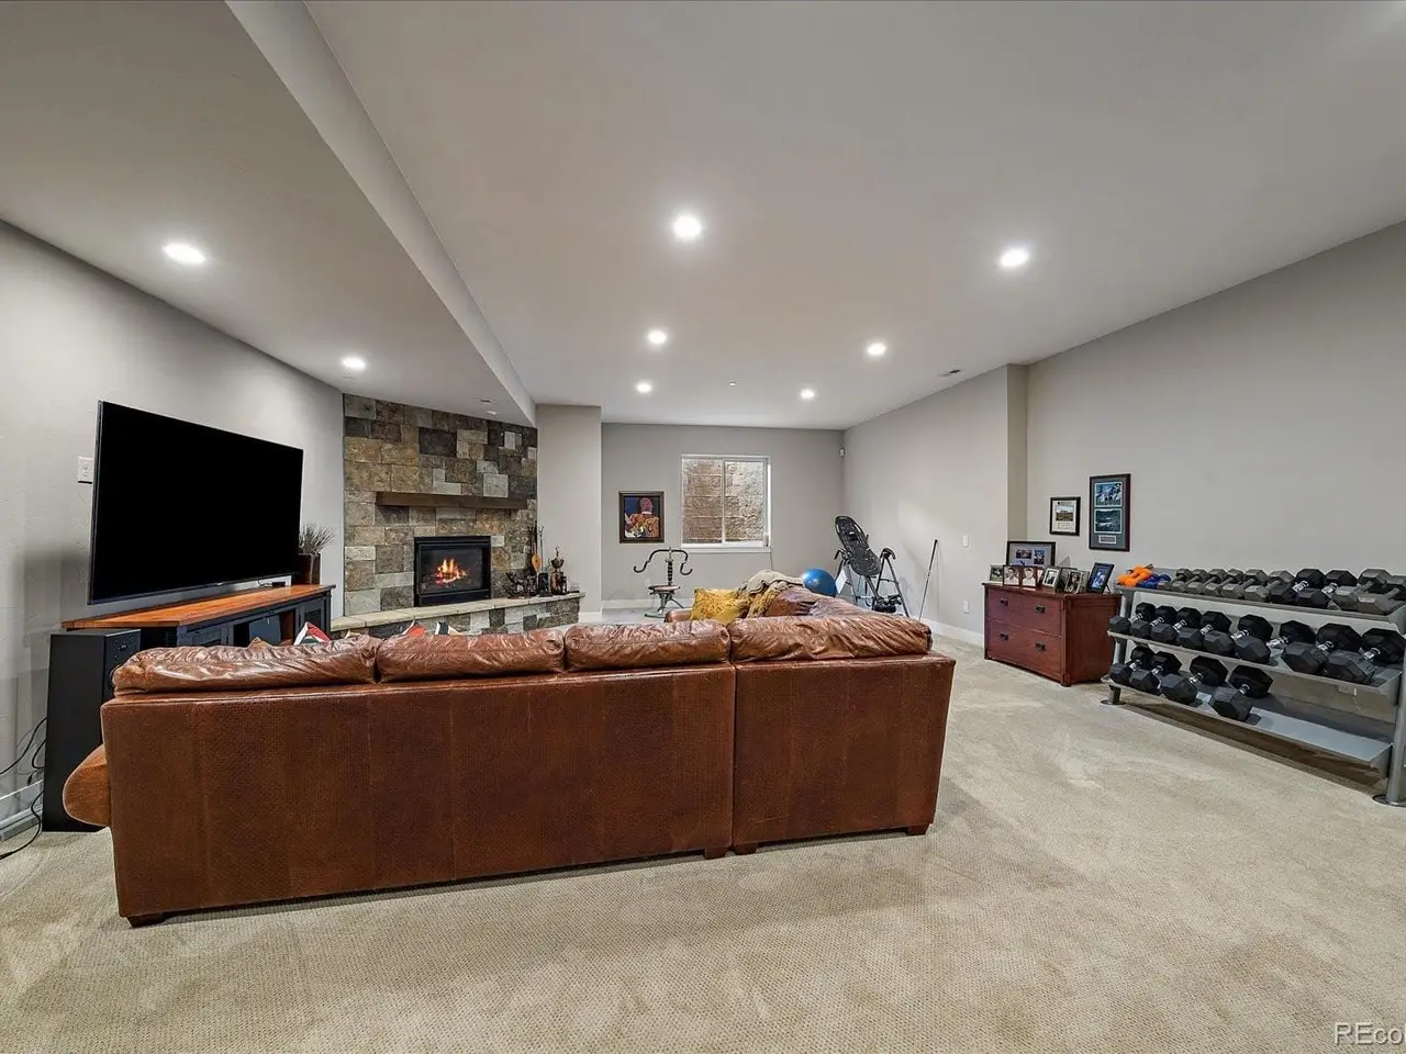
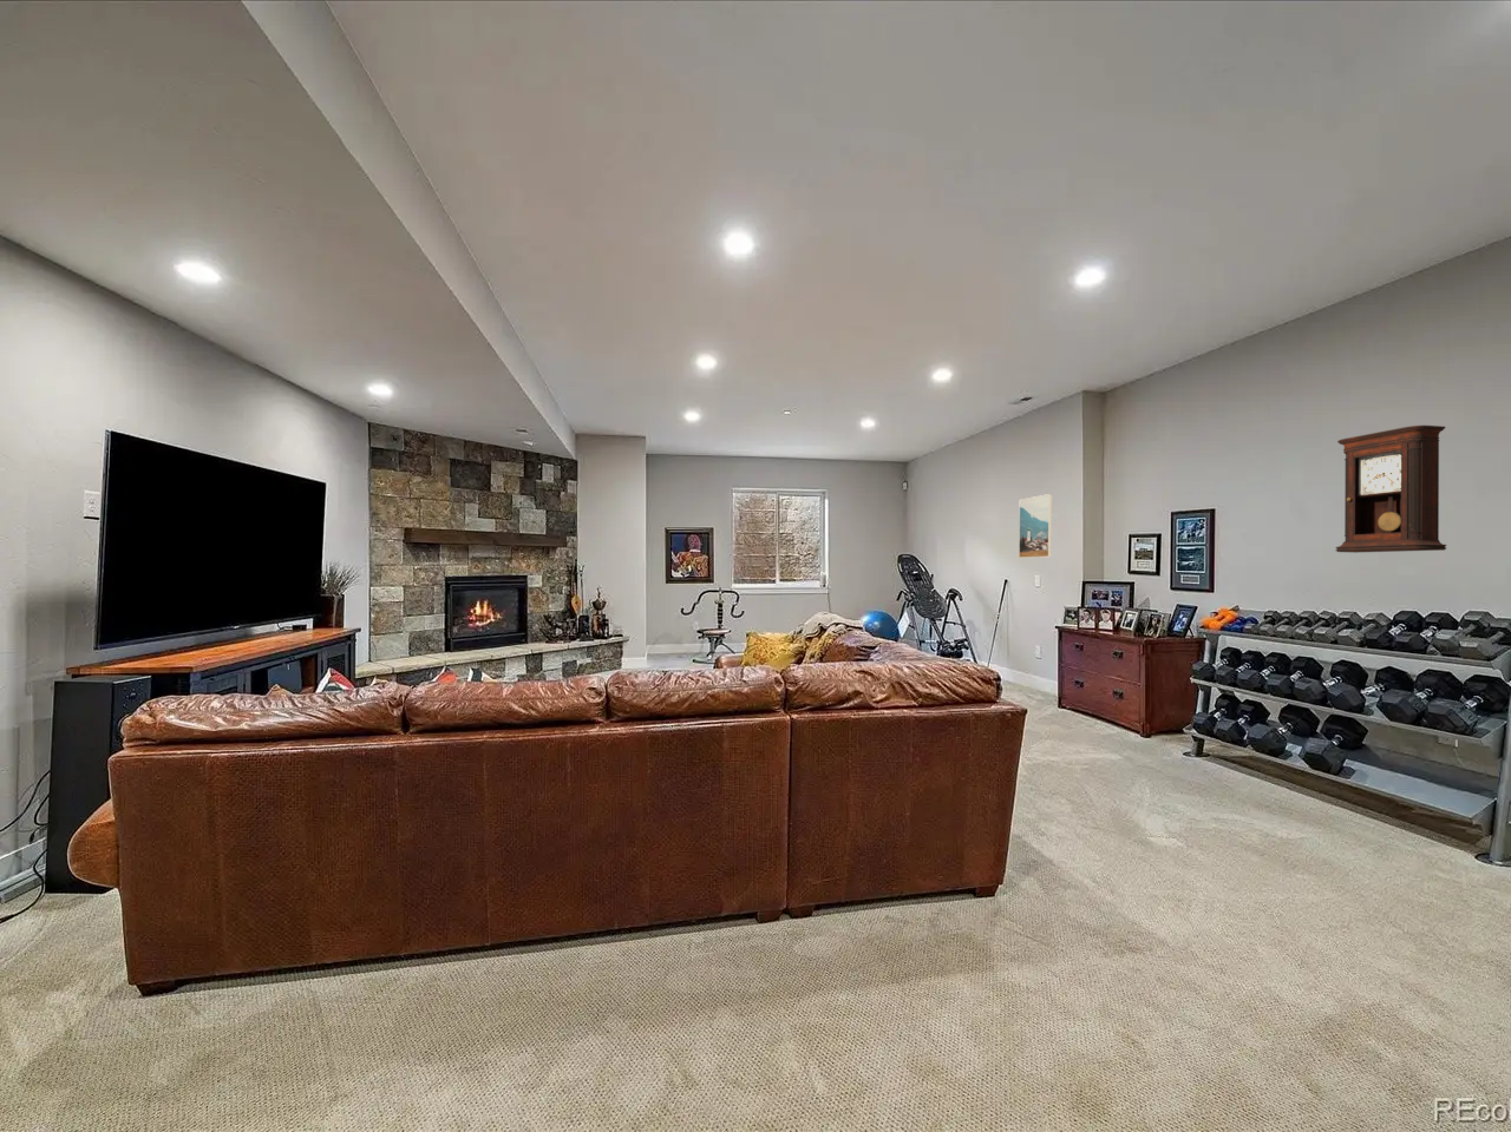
+ pendulum clock [1334,424,1447,554]
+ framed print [1017,493,1053,559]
